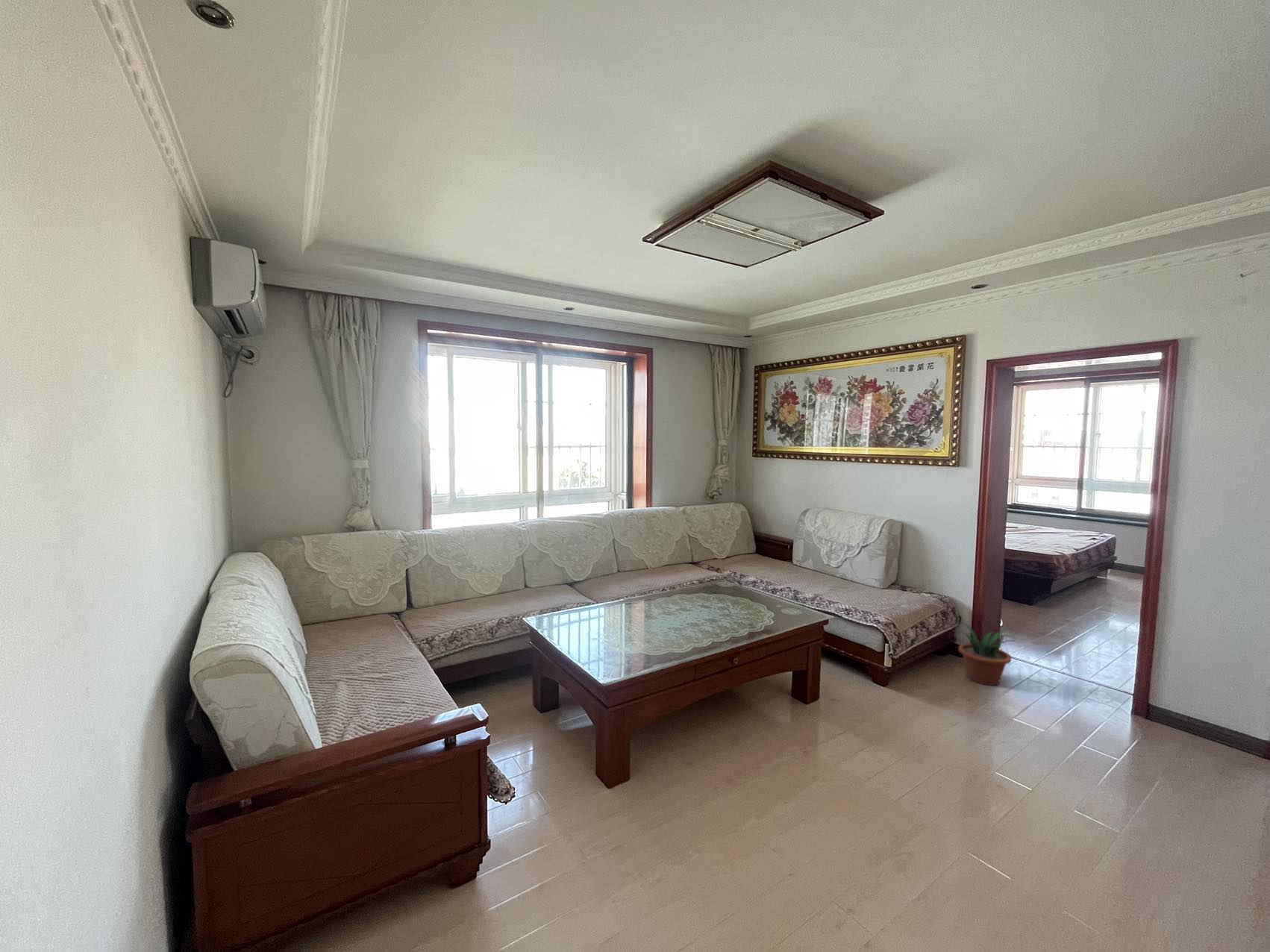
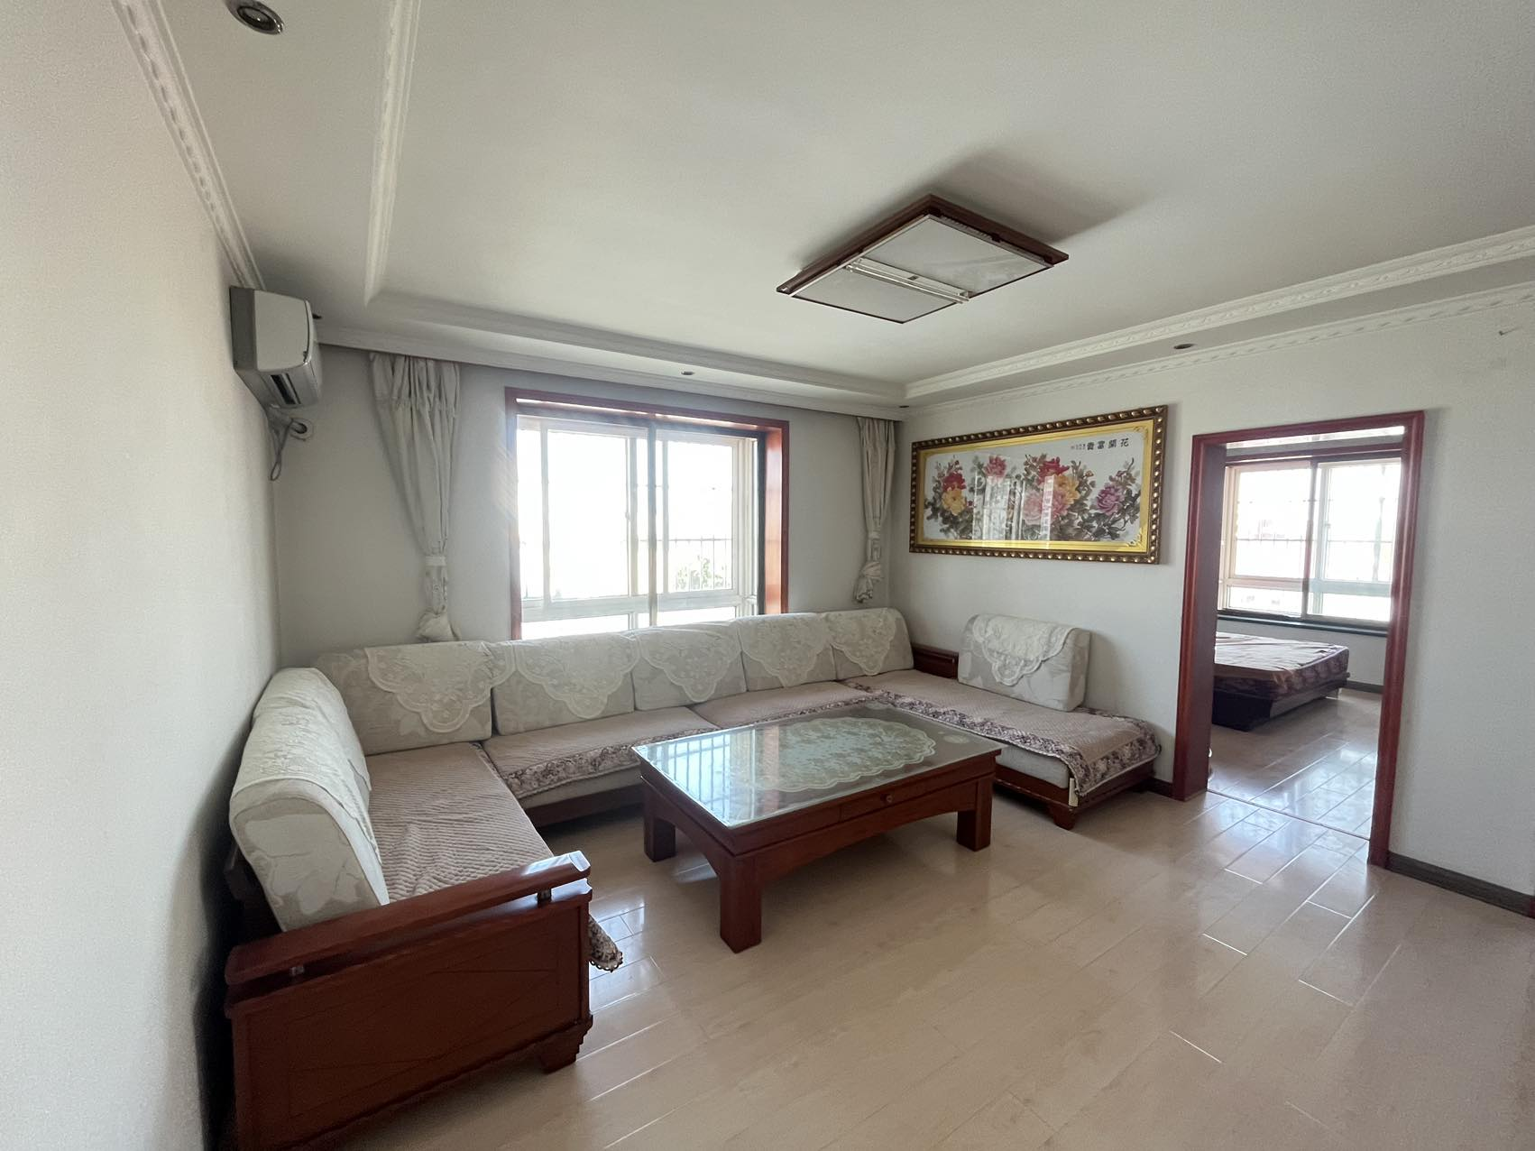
- potted plant [952,621,1017,686]
